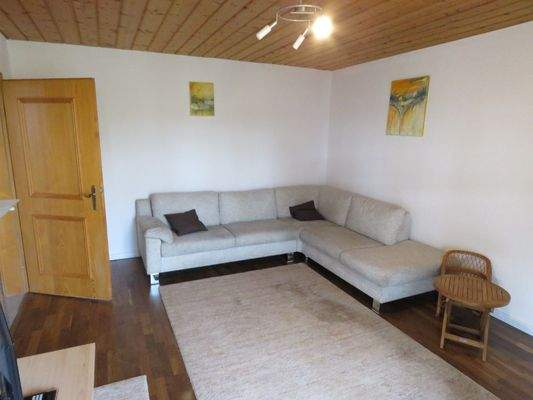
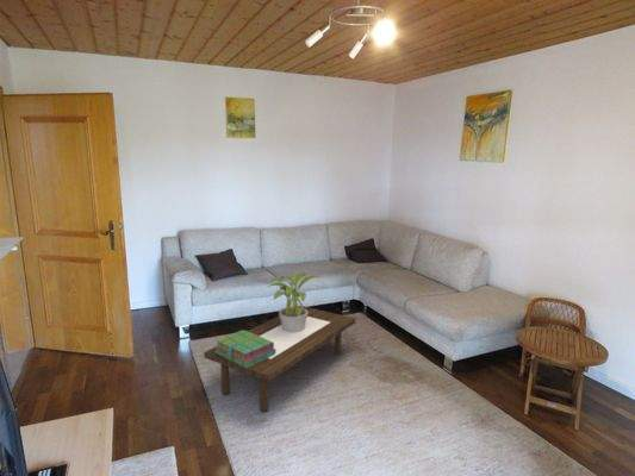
+ coffee table [203,305,356,413]
+ stack of books [213,328,275,368]
+ potted plant [266,271,320,332]
